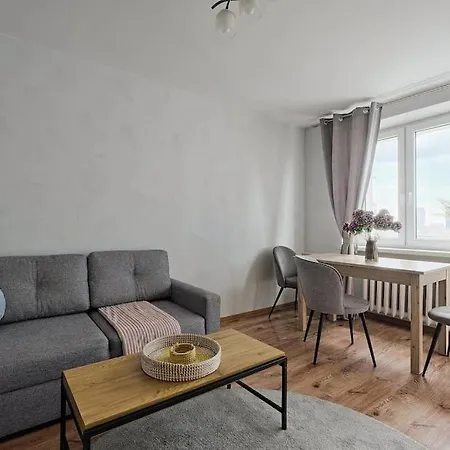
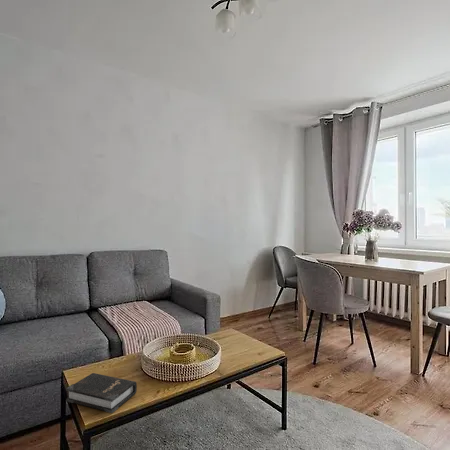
+ hardback book [65,372,138,414]
